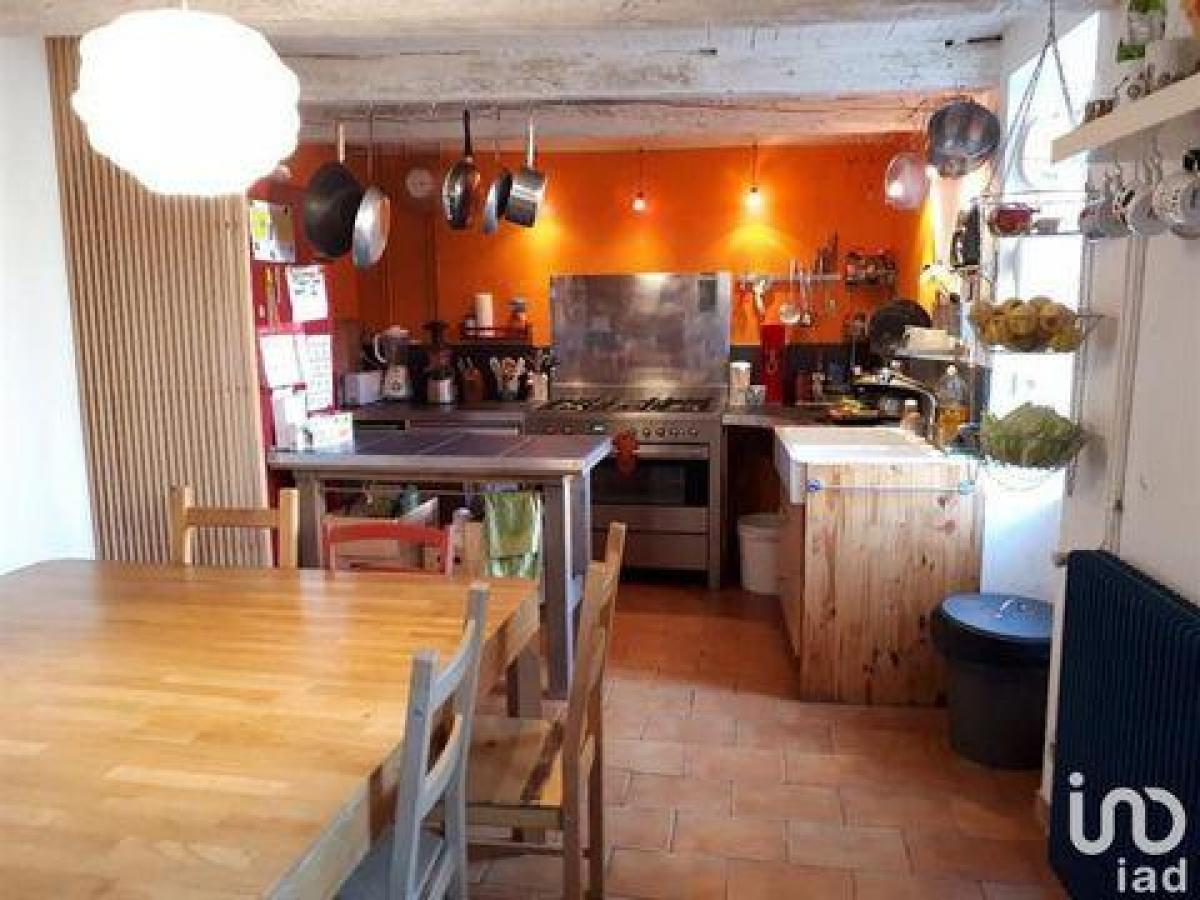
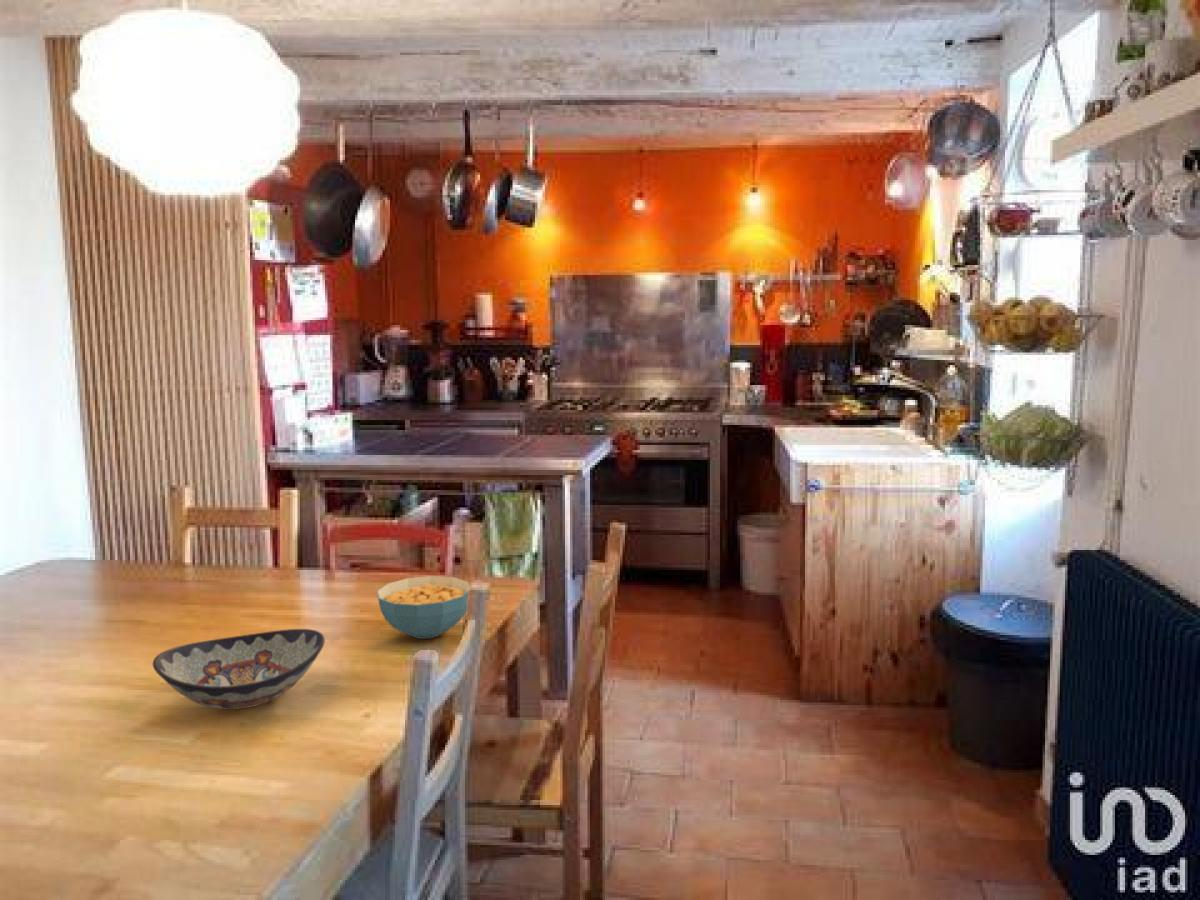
+ cereal bowl [376,575,472,640]
+ decorative bowl [152,628,326,710]
